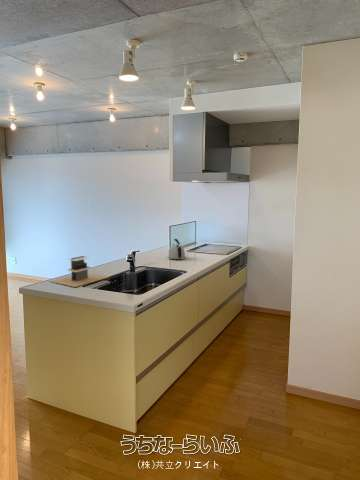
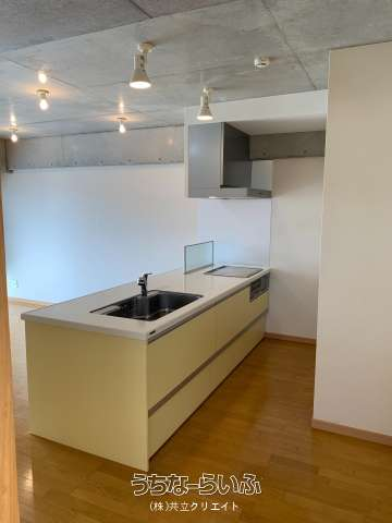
- kiosk [48,255,109,288]
- kettle [167,238,186,261]
